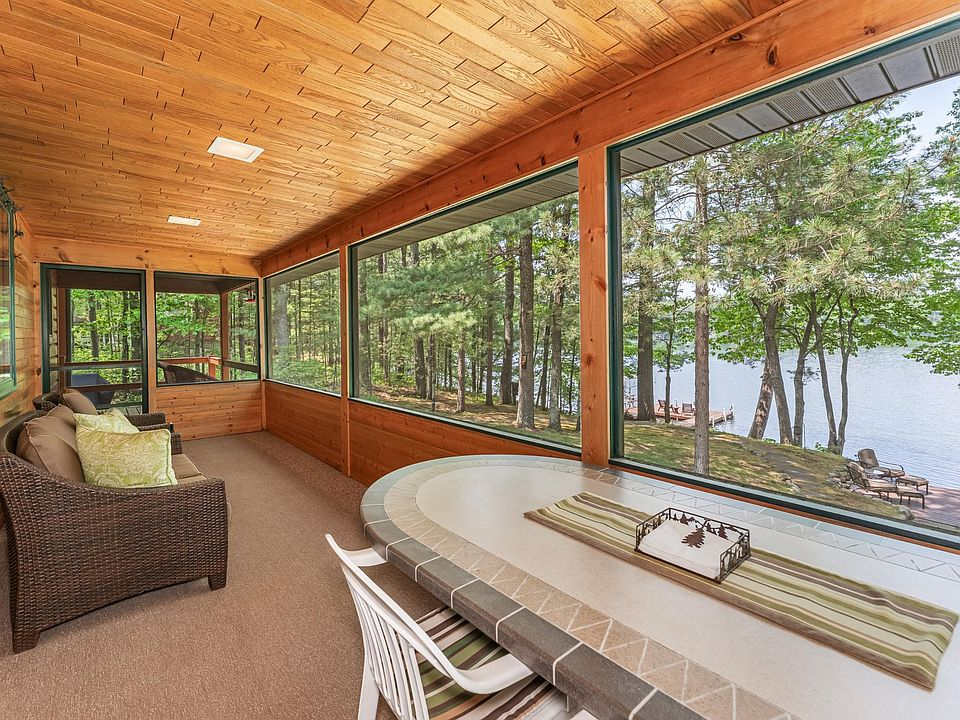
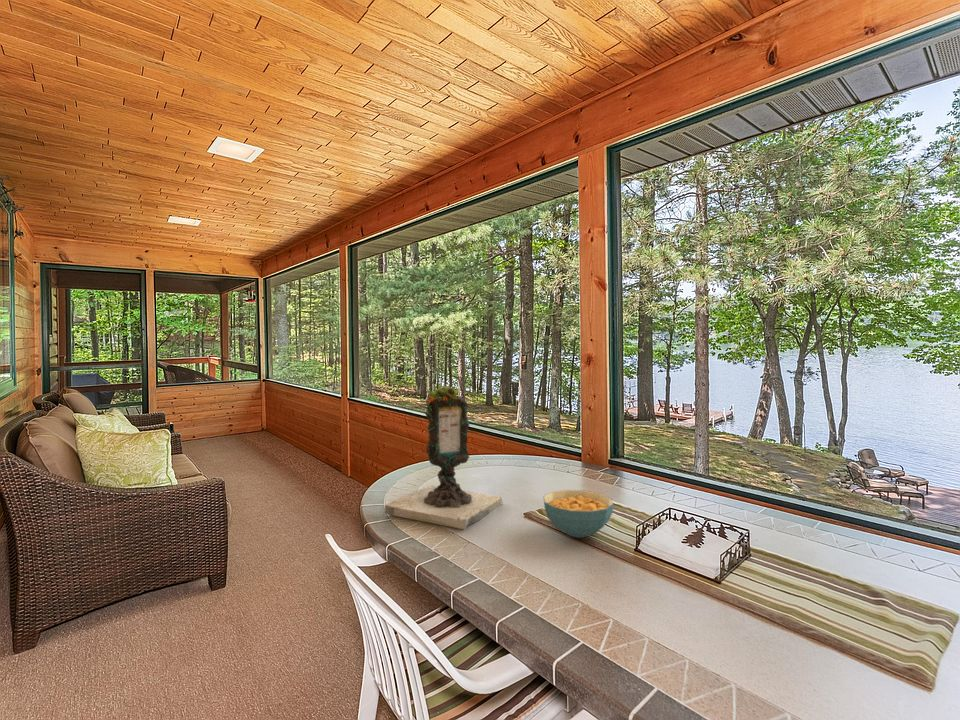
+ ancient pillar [384,375,503,531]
+ cereal bowl [543,489,614,539]
